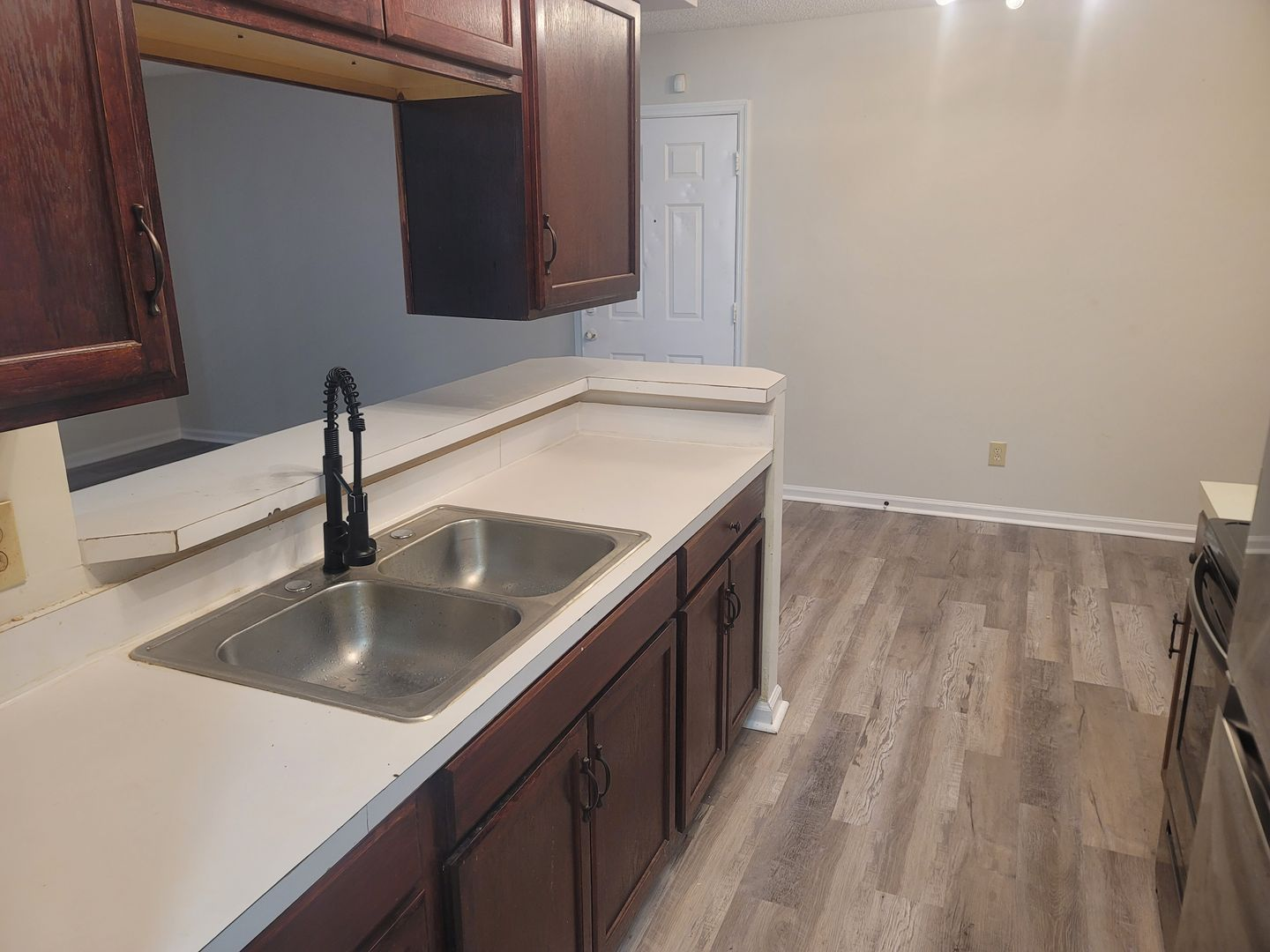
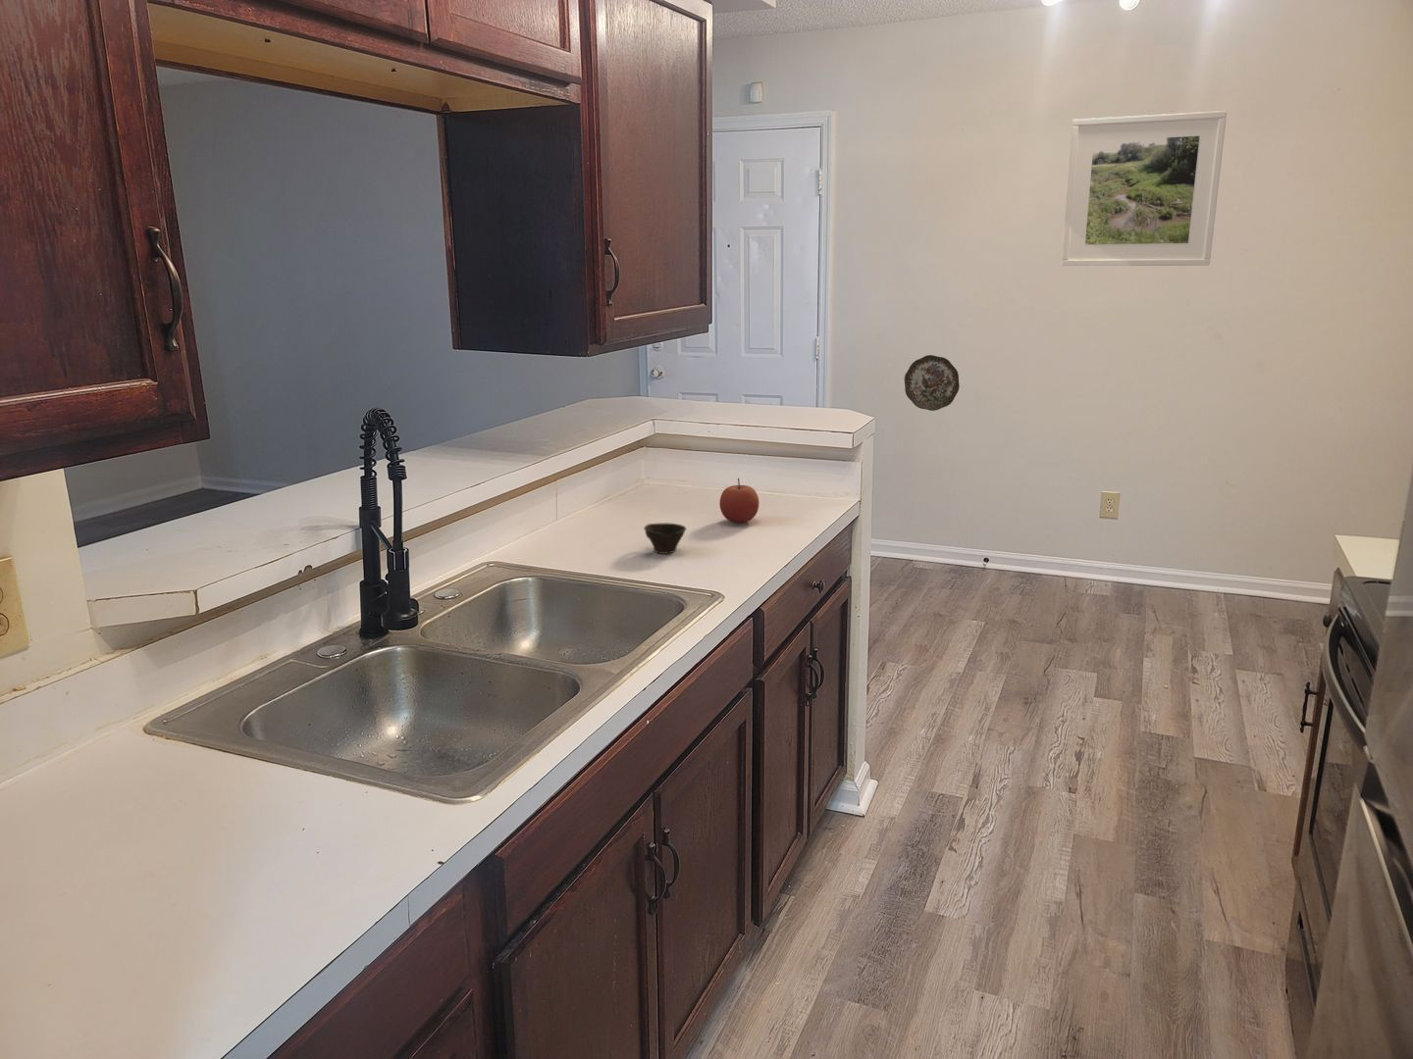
+ apple [719,477,761,524]
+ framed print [1060,110,1227,267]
+ decorative plate [903,354,960,412]
+ cup [643,522,686,555]
